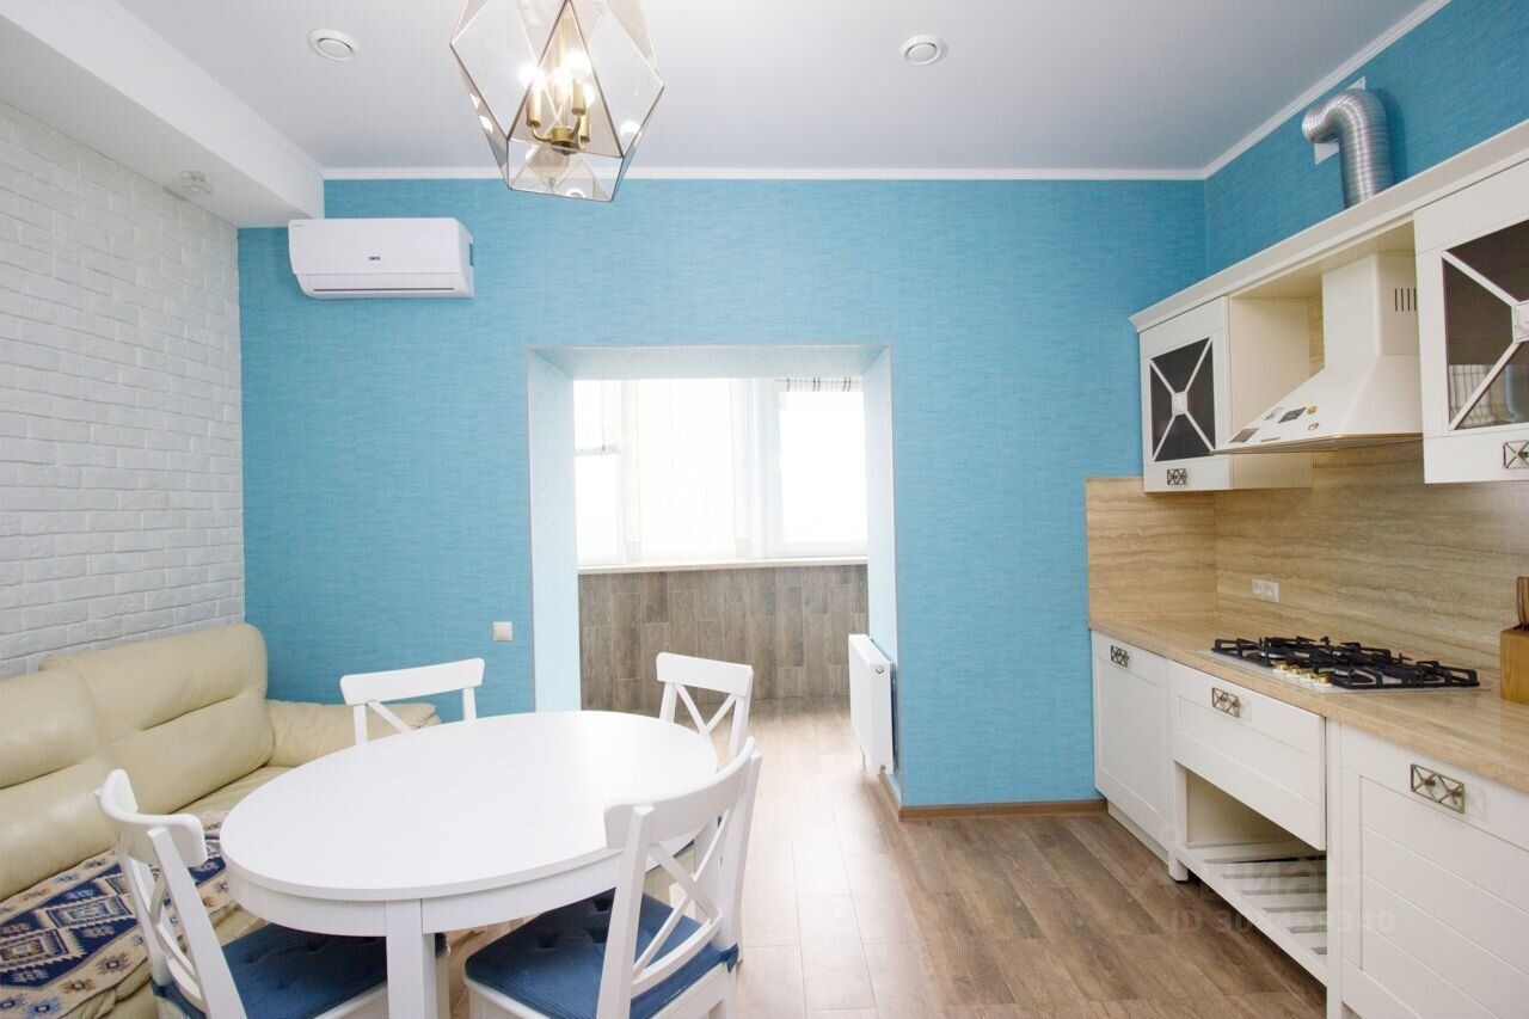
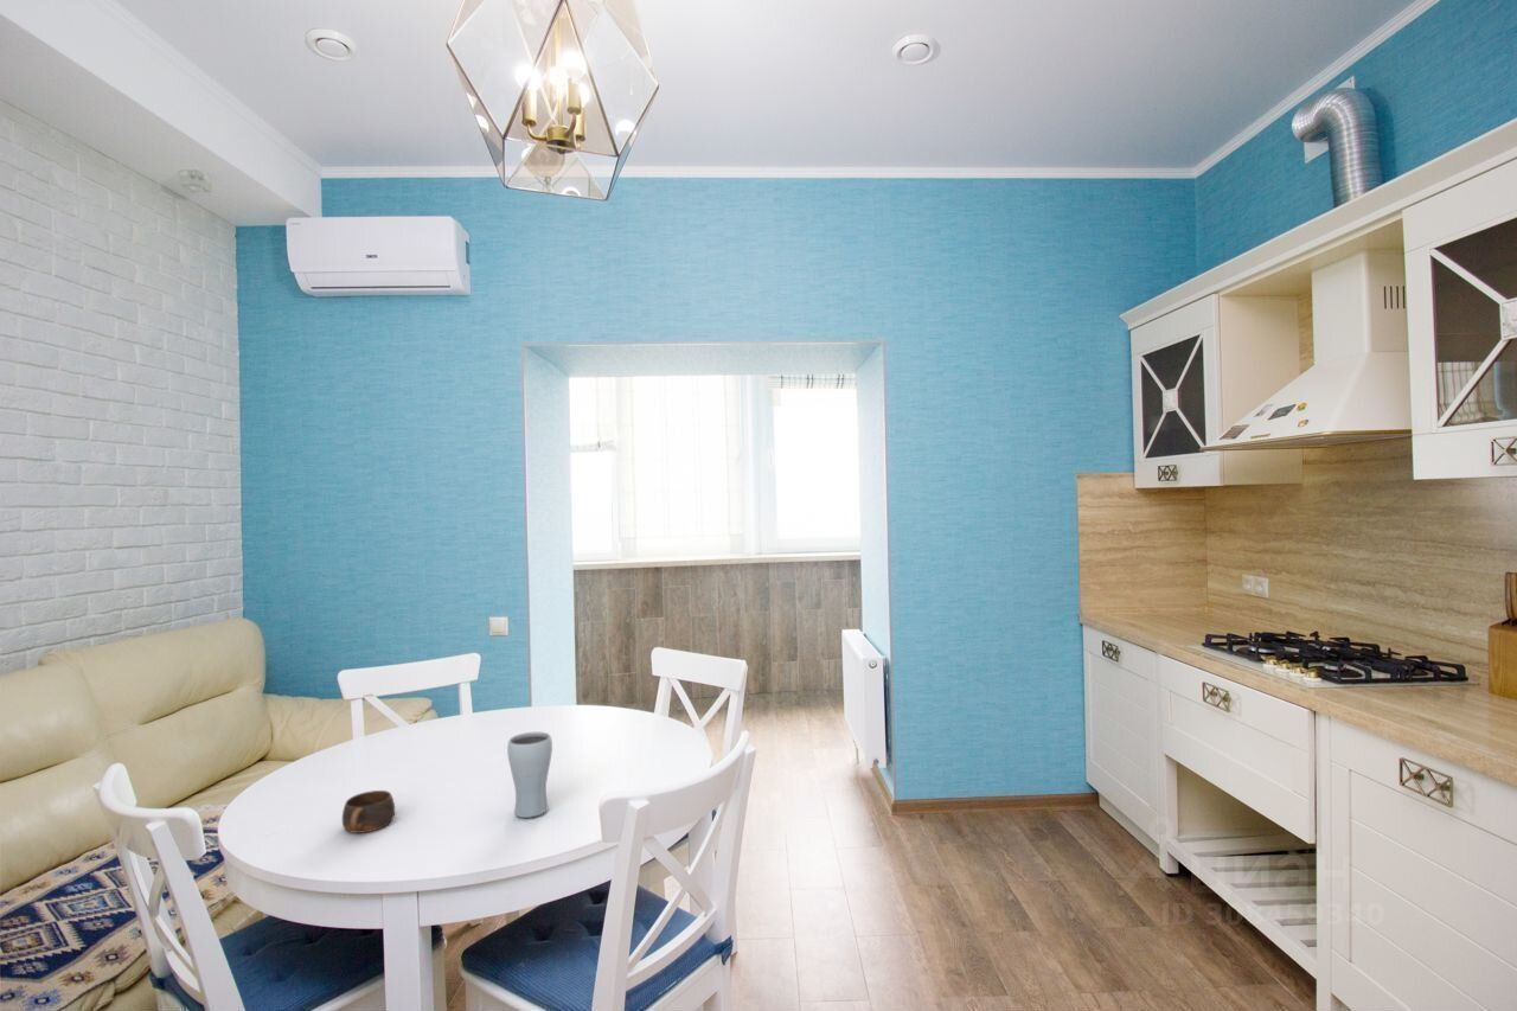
+ cup [341,789,396,834]
+ drinking glass [506,731,553,819]
